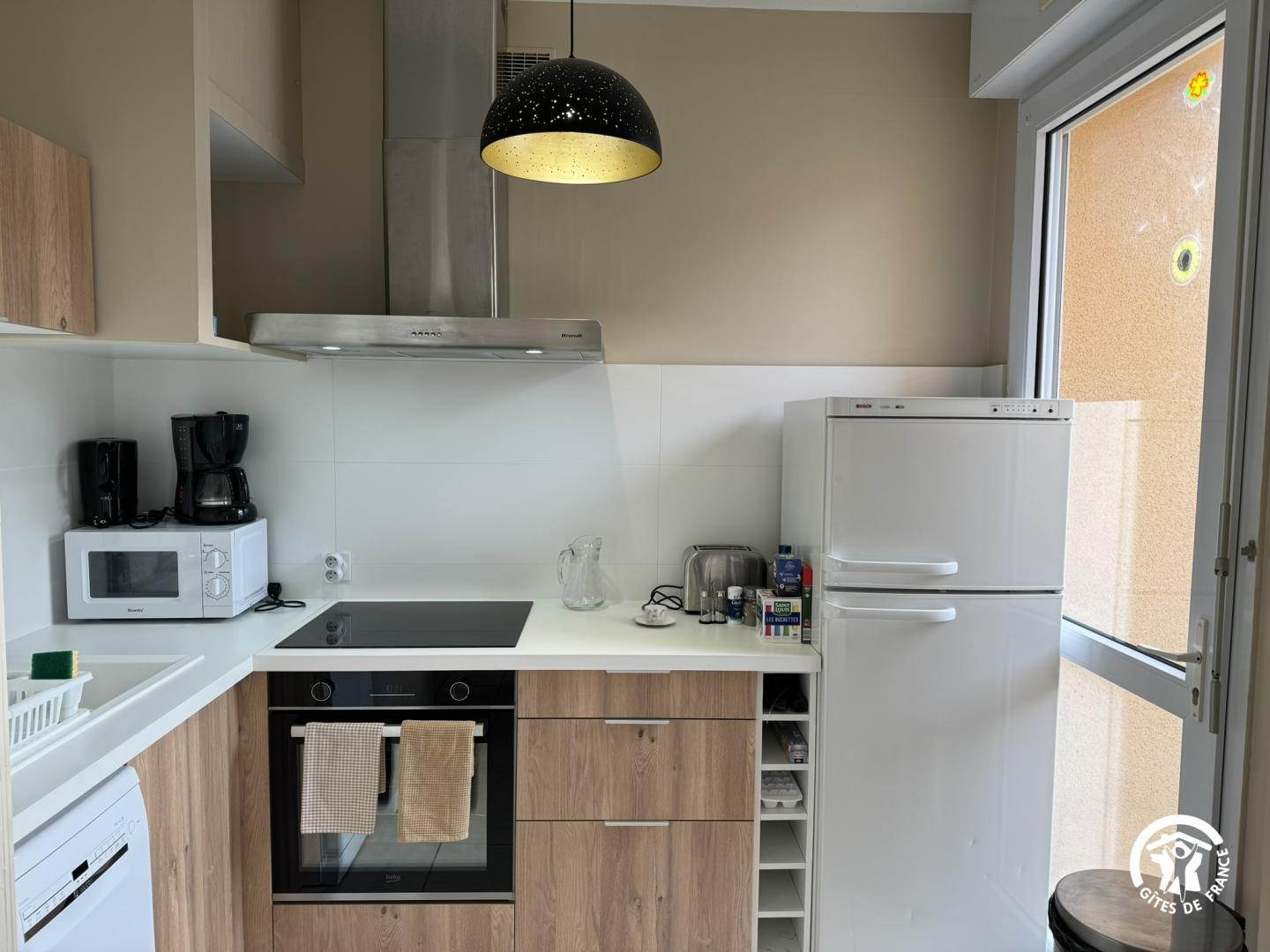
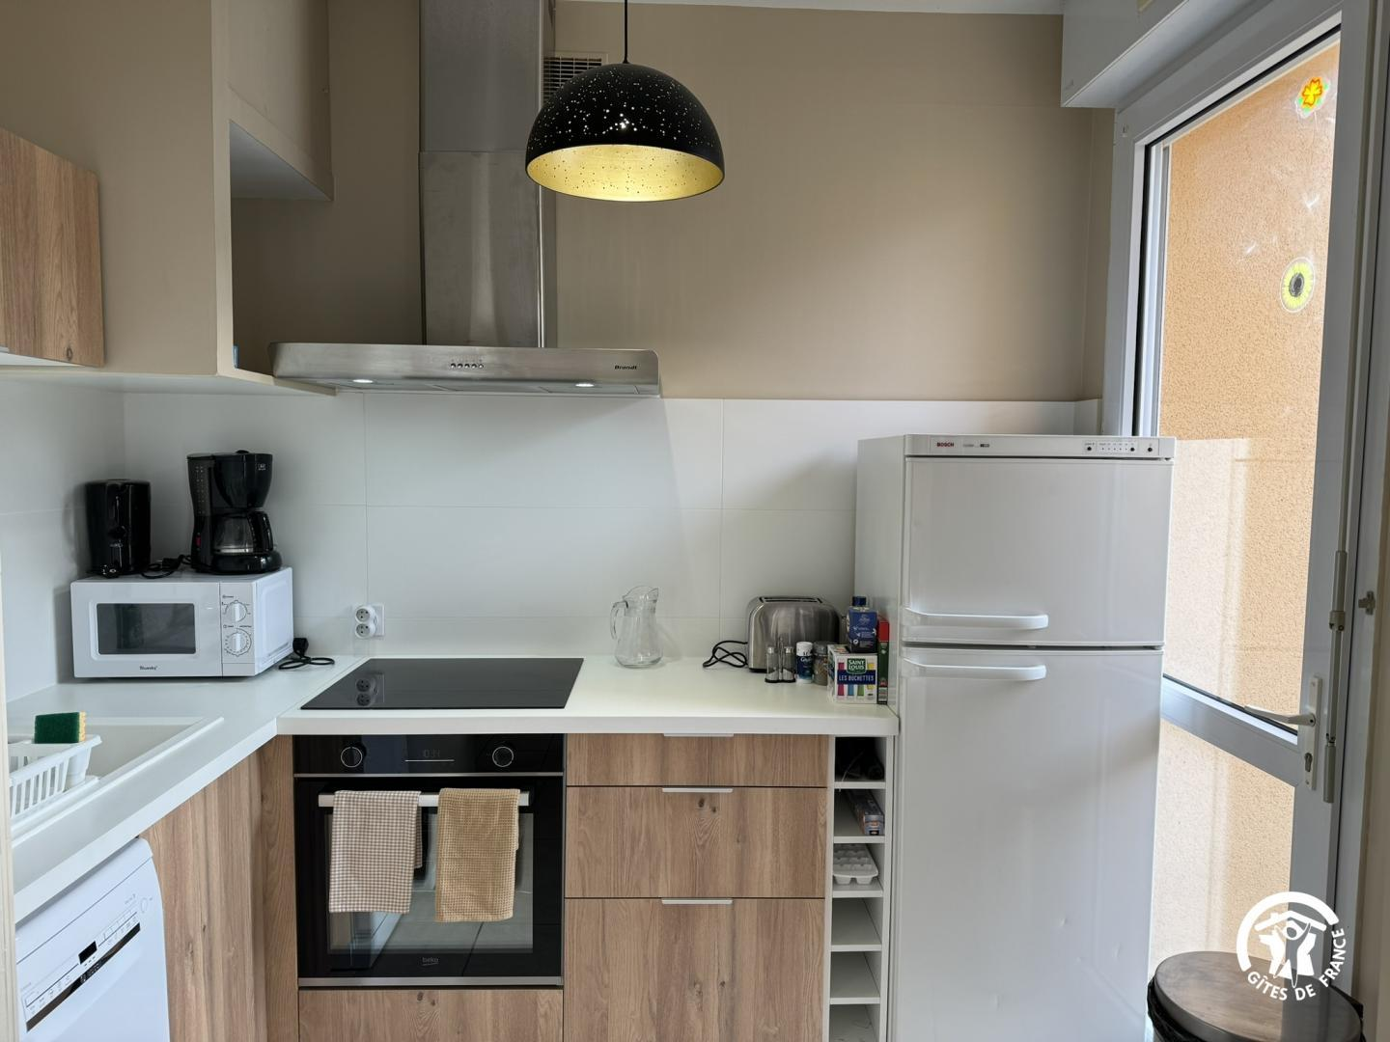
- teacup [631,604,676,626]
